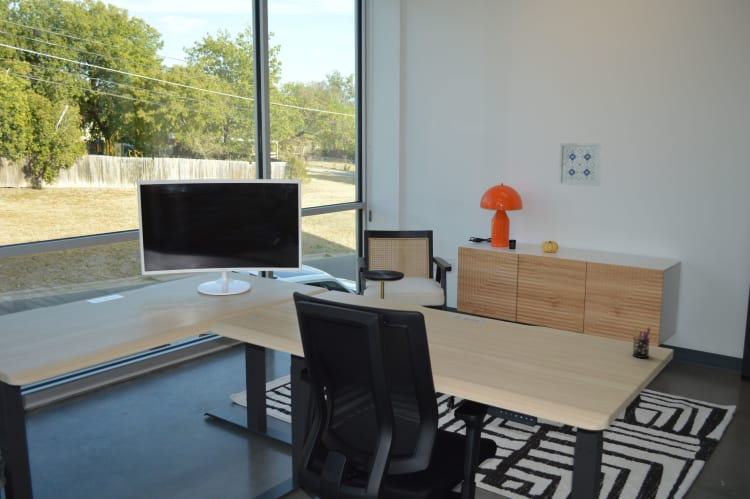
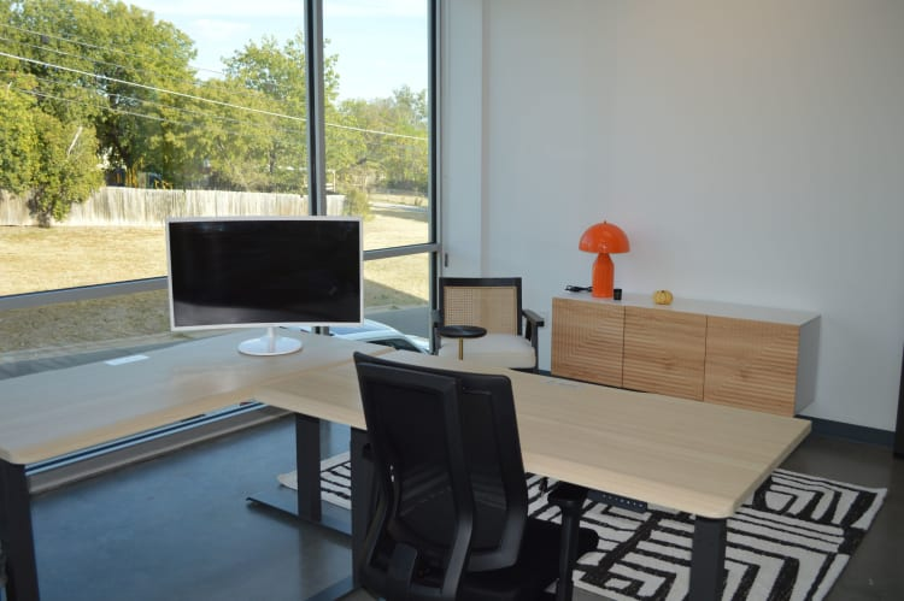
- wall art [557,142,603,187]
- pen holder [631,325,652,359]
